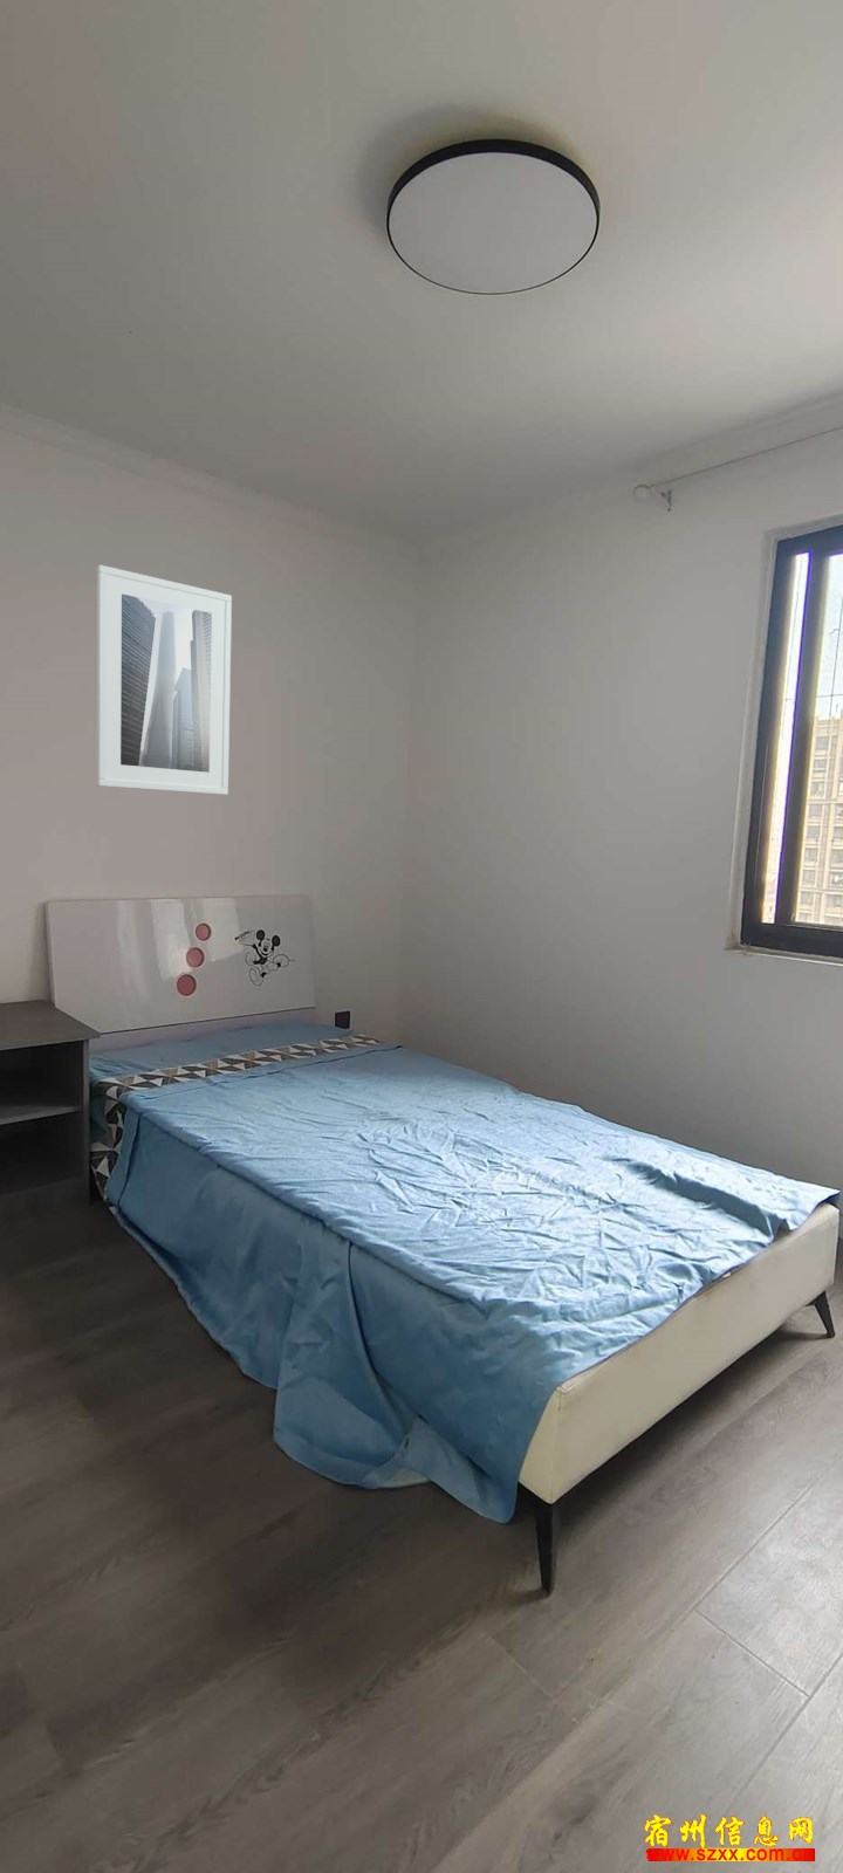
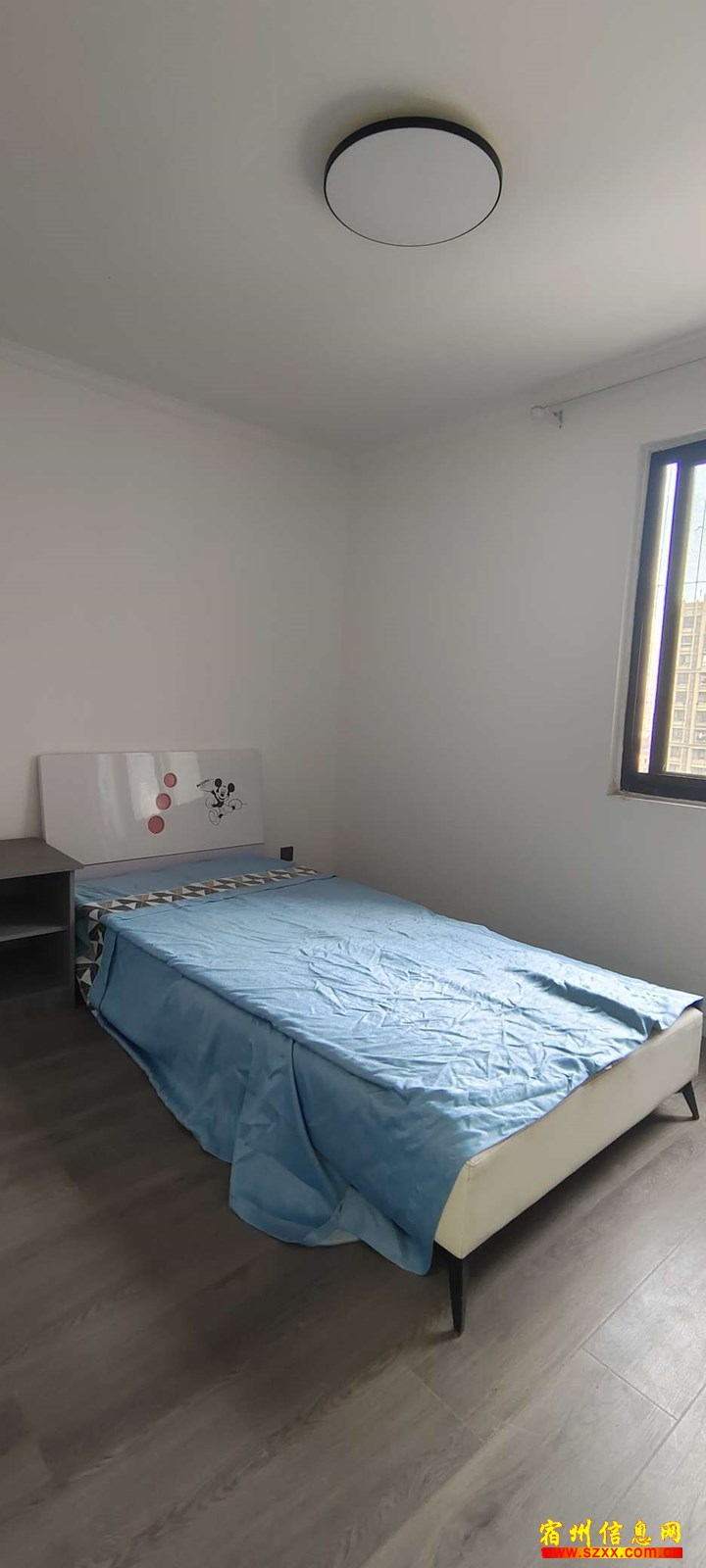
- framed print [96,564,233,796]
